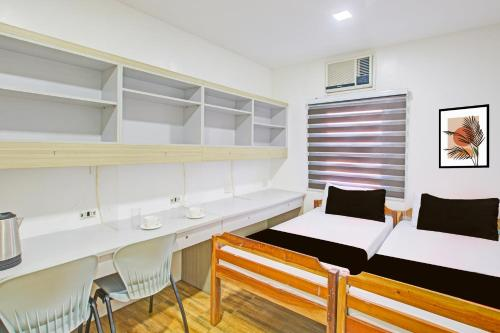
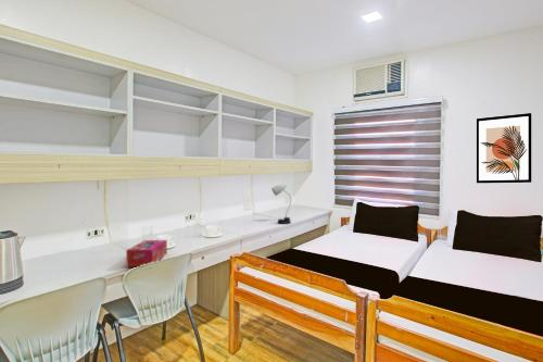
+ desk lamp [270,184,292,225]
+ tissue box [125,239,168,267]
